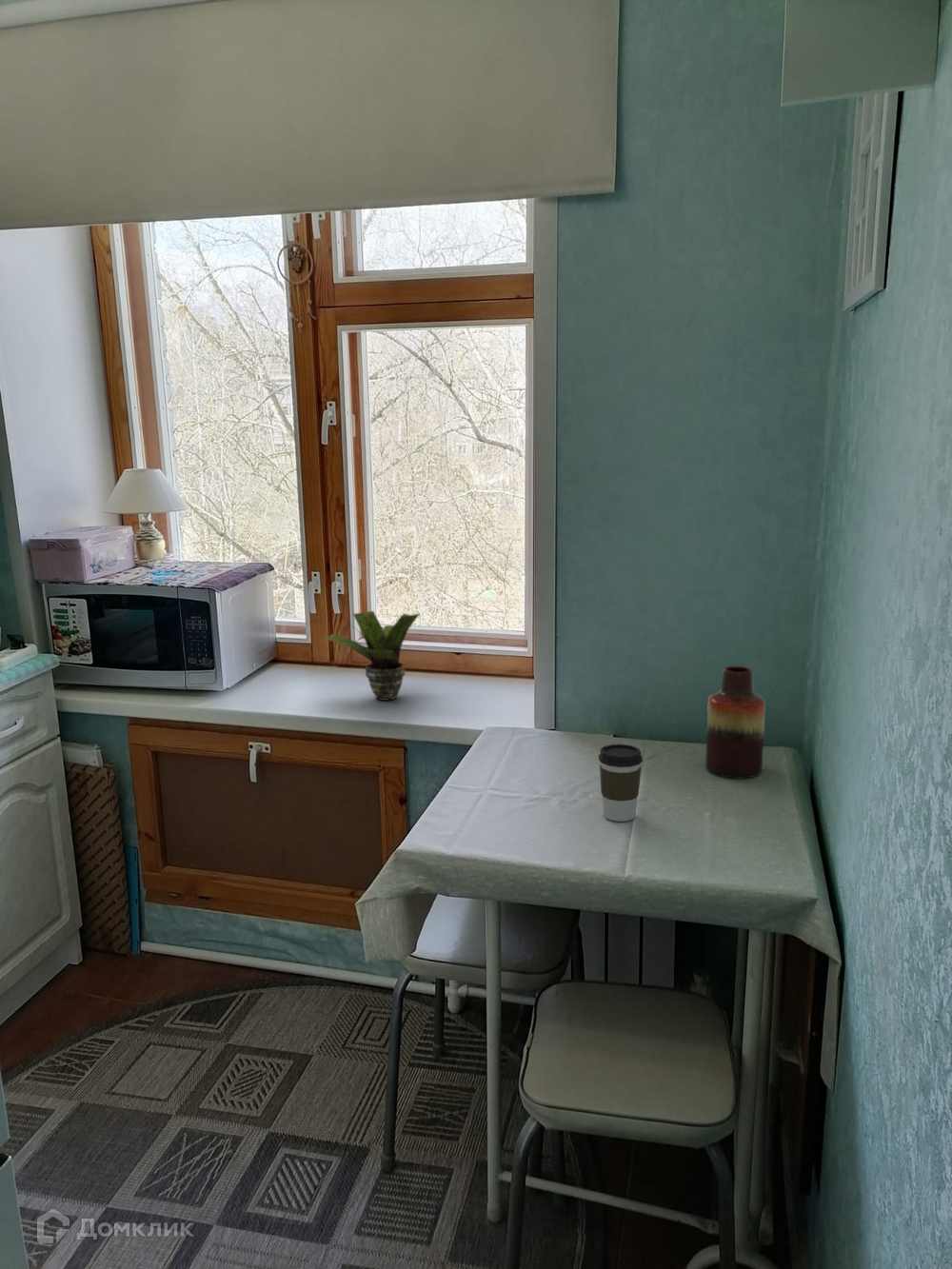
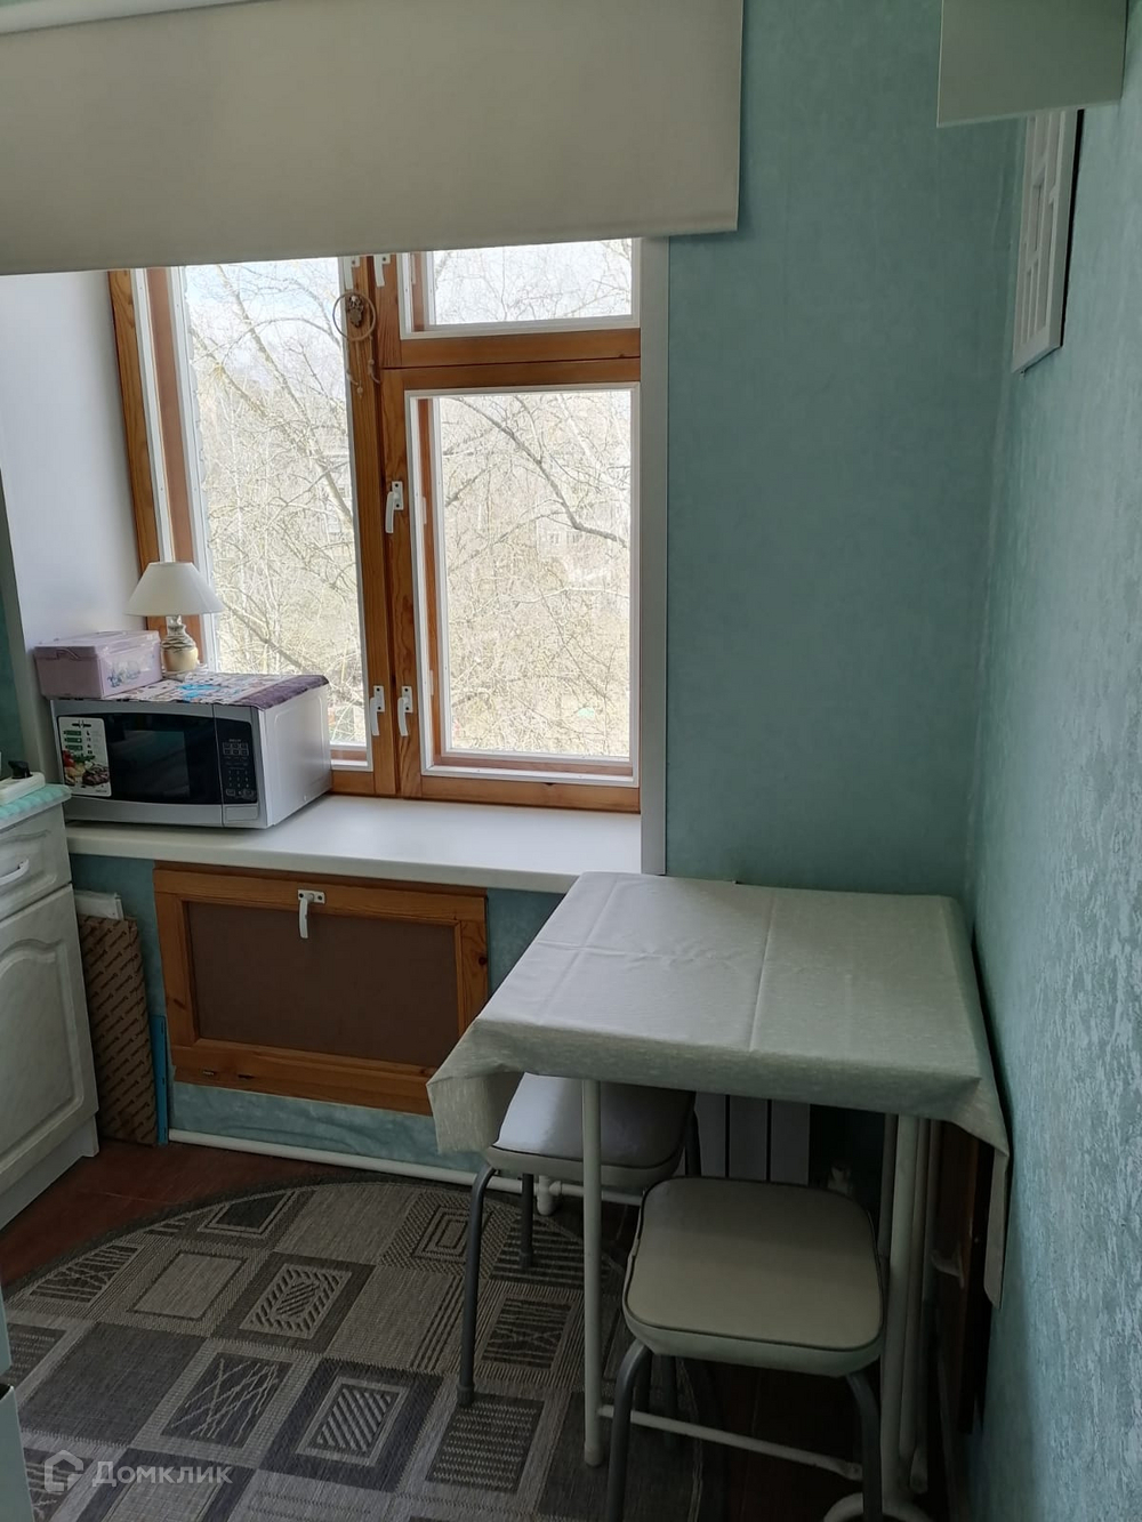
- potted plant [326,610,420,702]
- coffee cup [598,744,644,823]
- vase [704,665,766,779]
